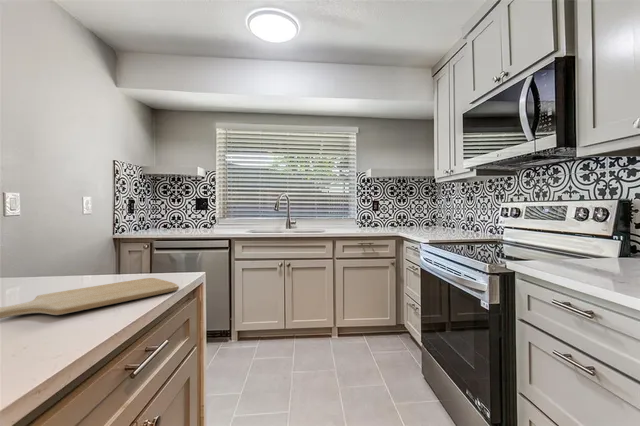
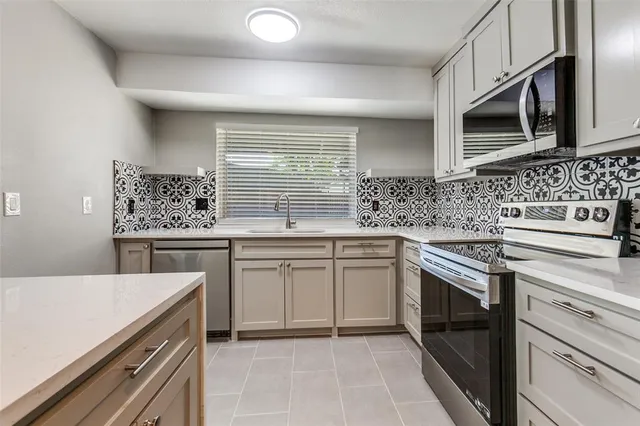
- chopping board [0,277,180,320]
